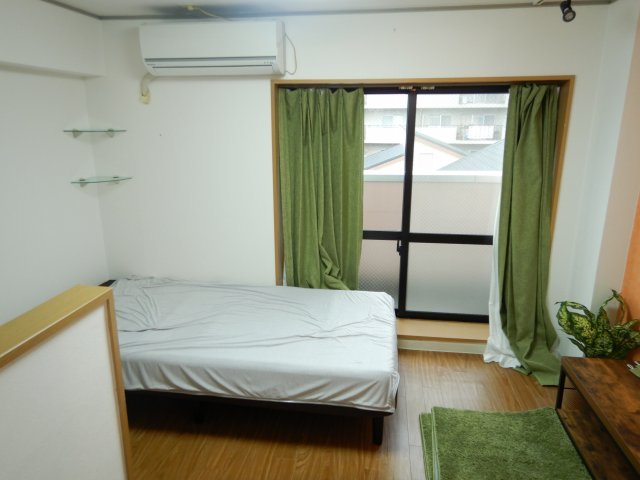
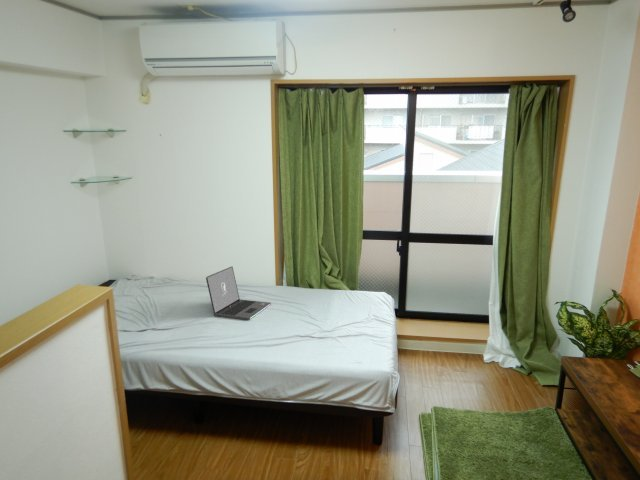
+ laptop [205,265,272,321]
